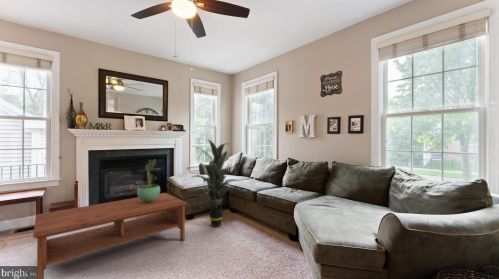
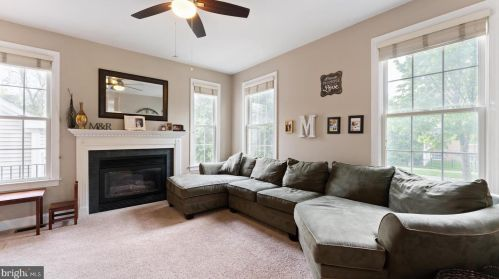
- potted plant [136,158,161,202]
- coffee table [32,192,188,279]
- indoor plant [188,138,242,228]
